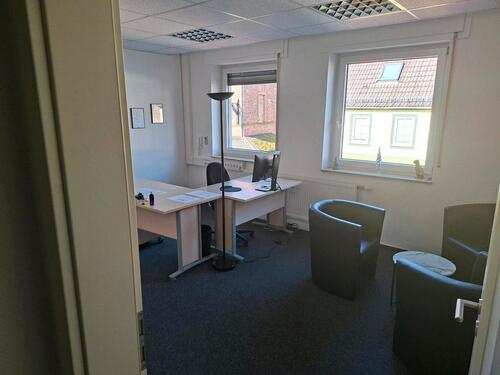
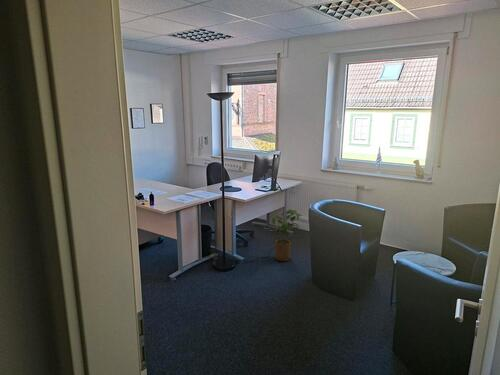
+ house plant [271,208,304,262]
